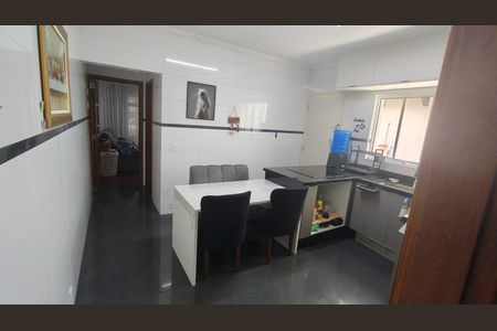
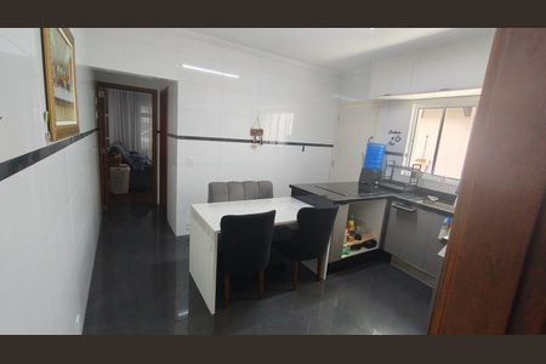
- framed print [184,81,218,121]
